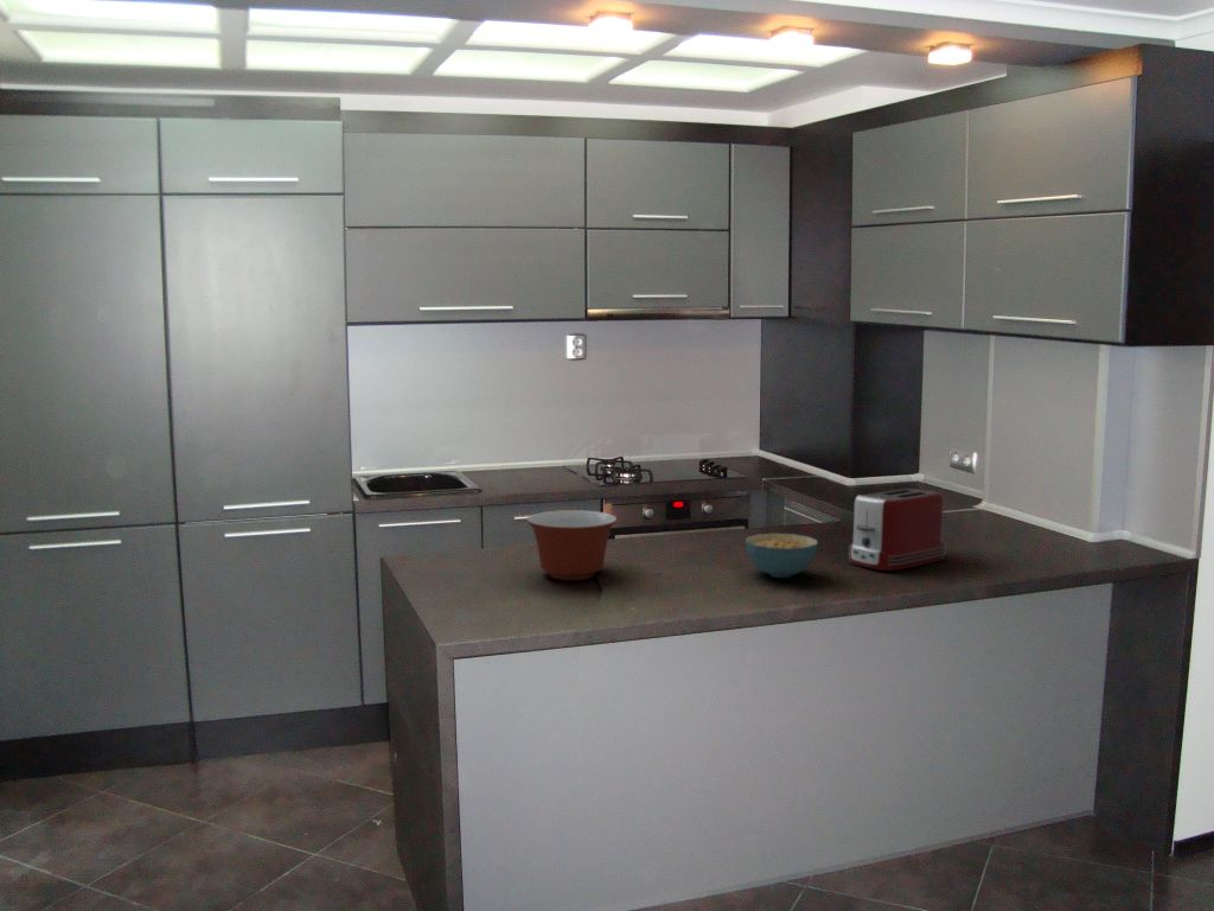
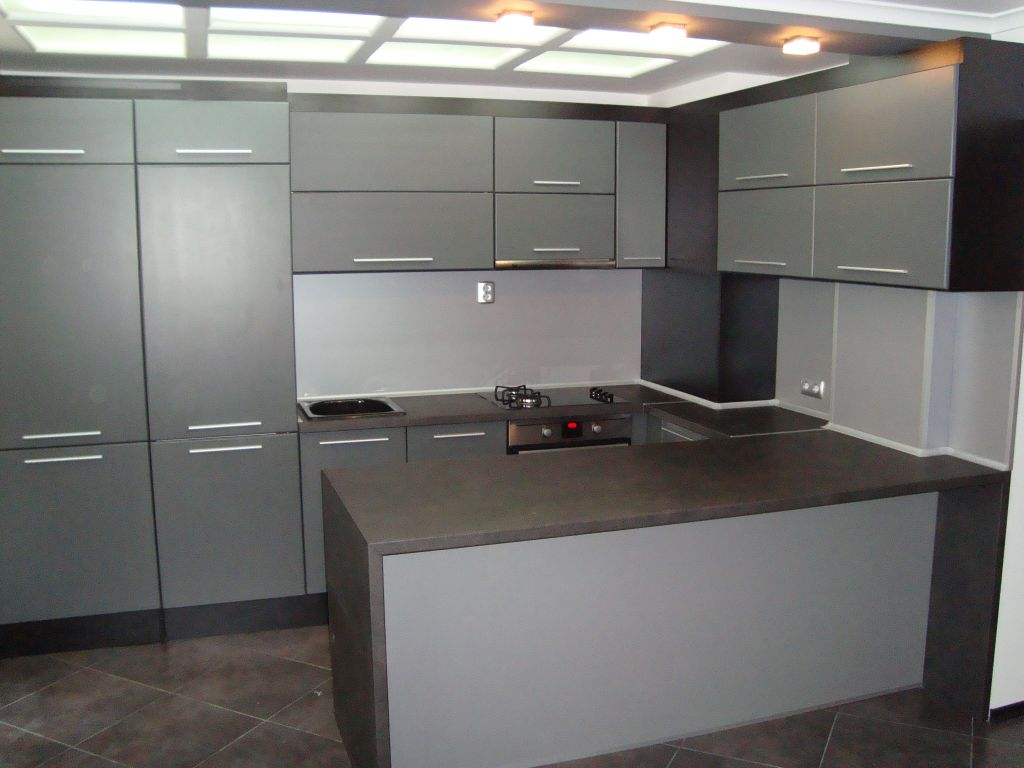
- toaster [846,486,947,572]
- mixing bowl [525,509,618,581]
- cereal bowl [745,533,818,579]
